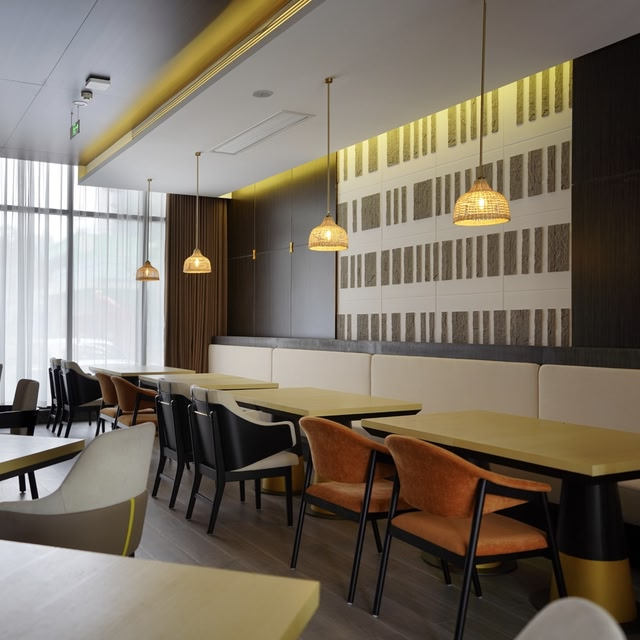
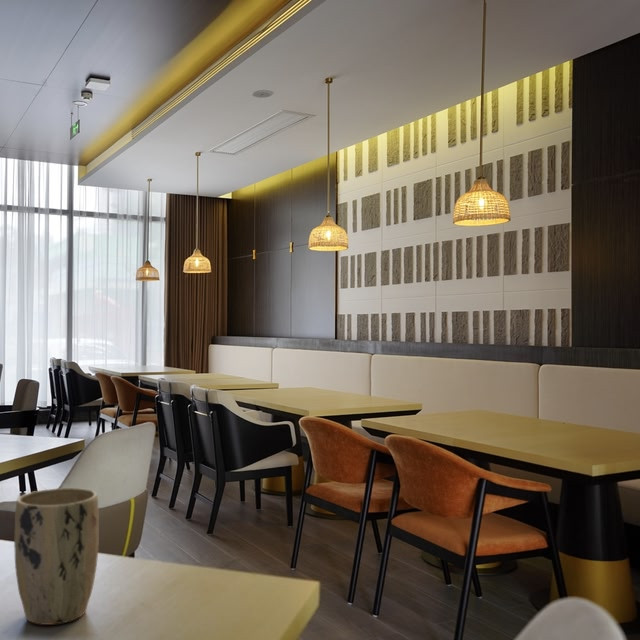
+ plant pot [13,487,100,626]
